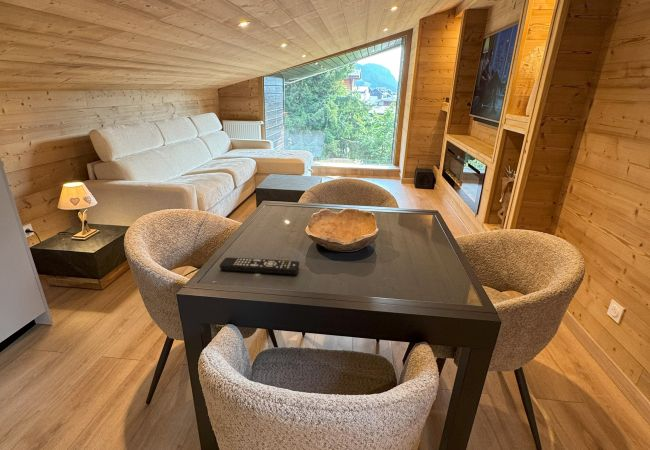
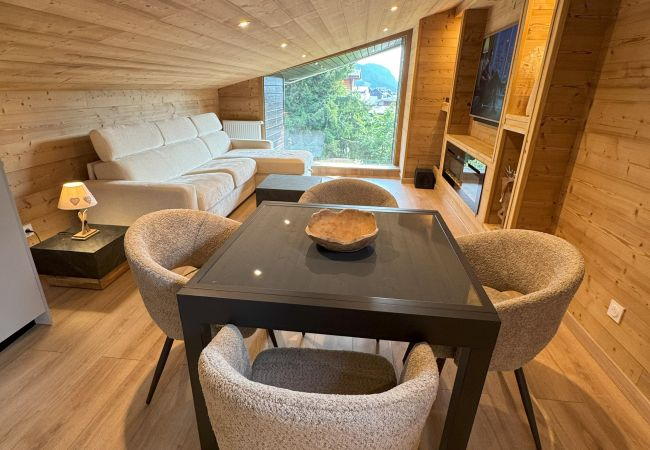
- remote control [219,257,300,275]
